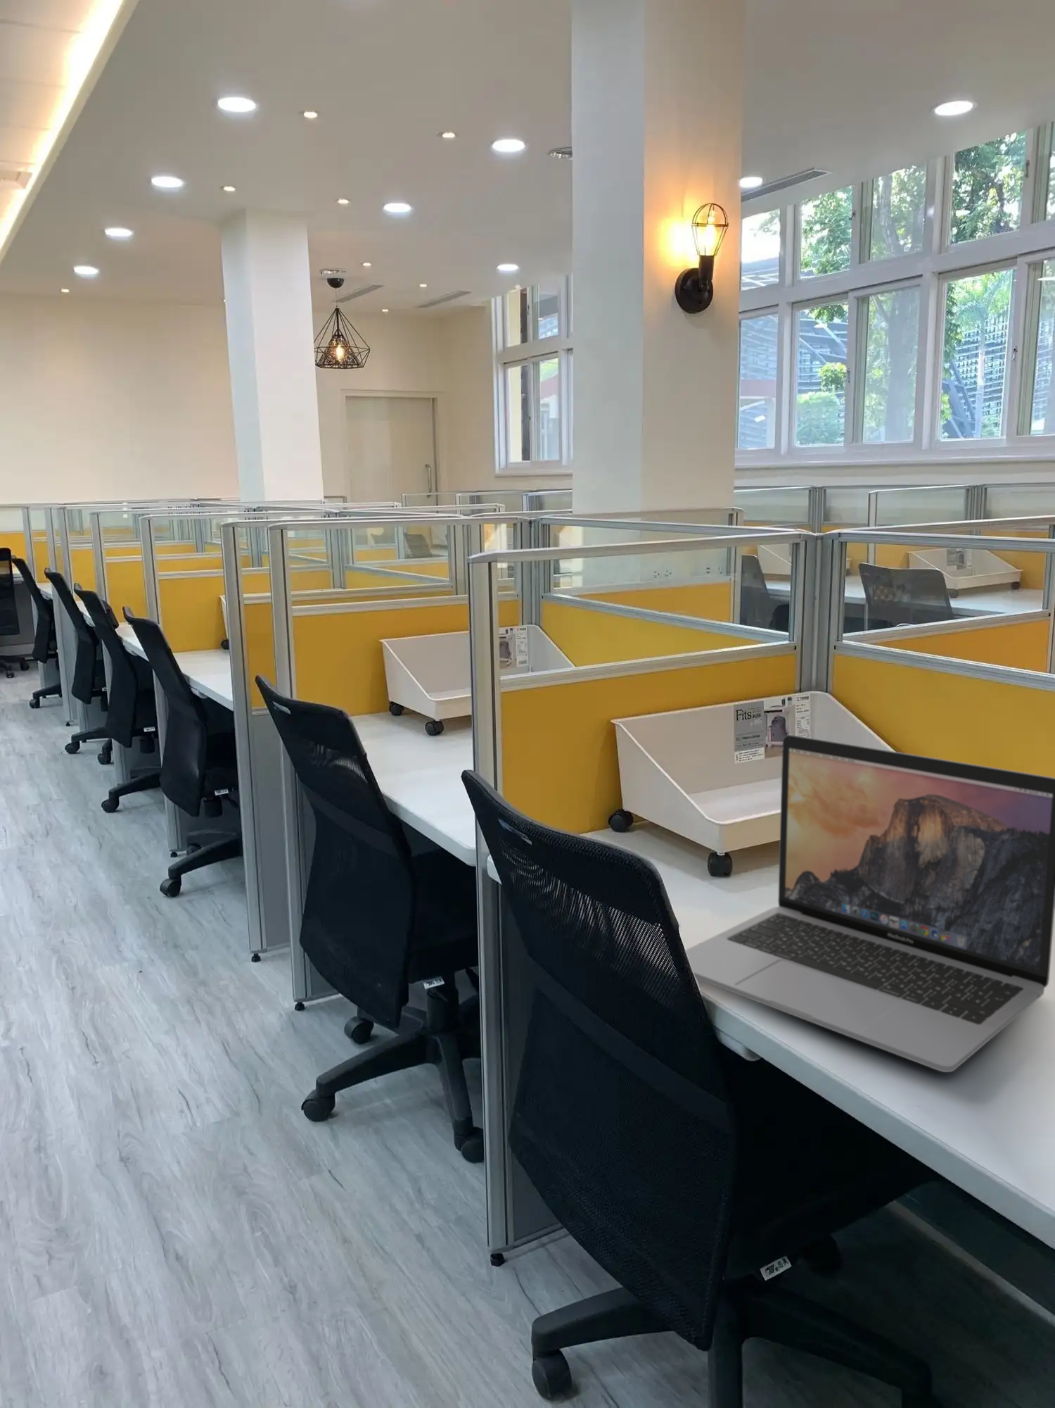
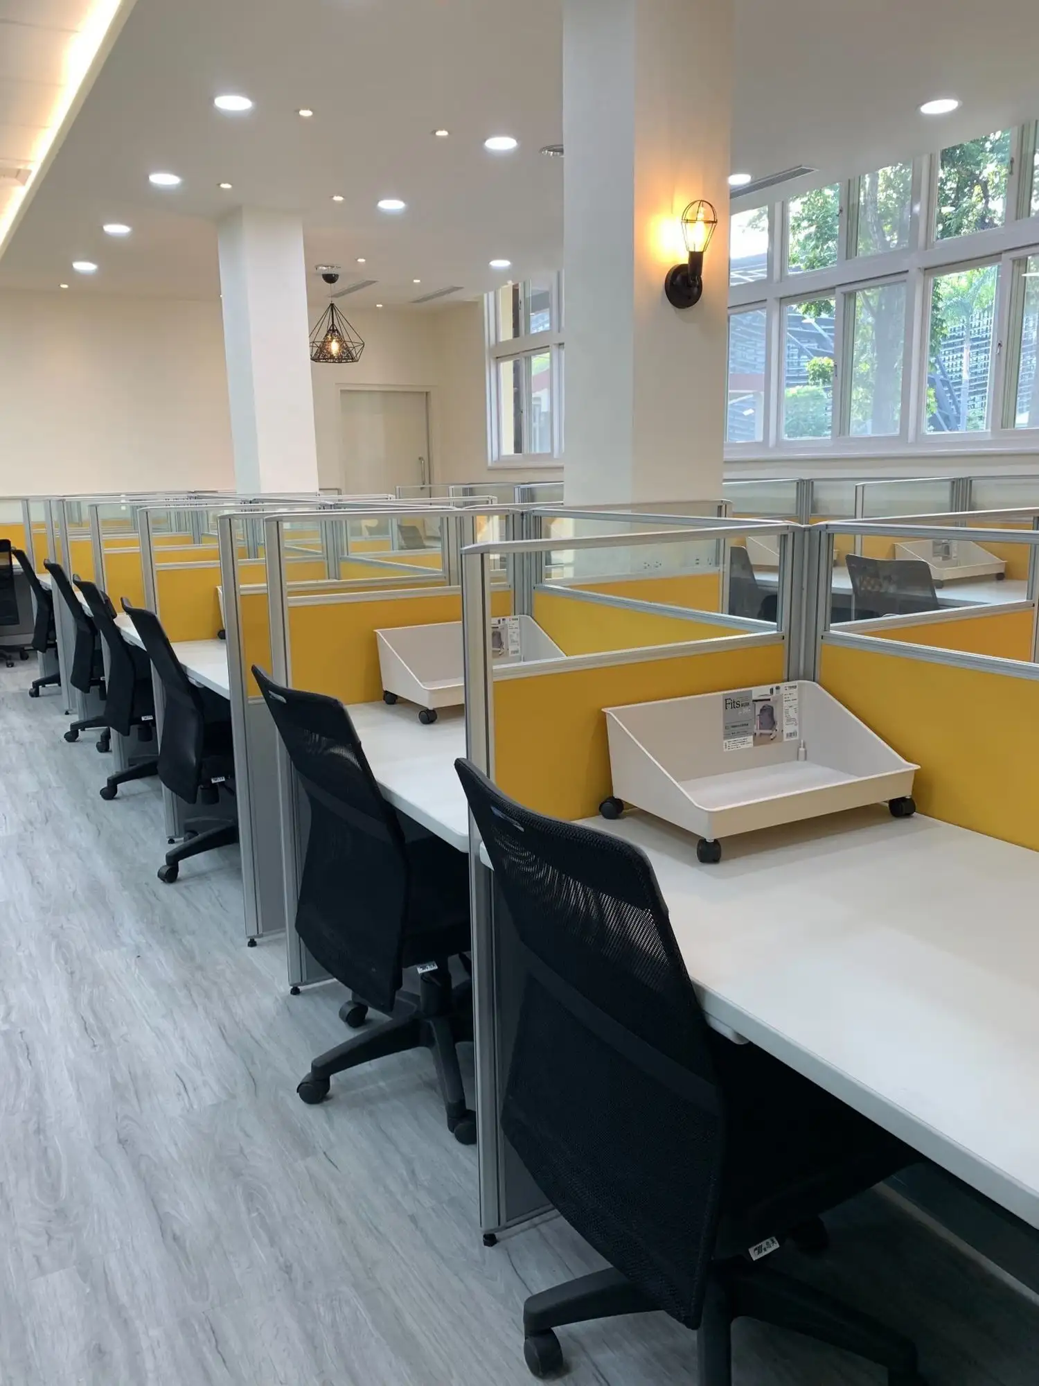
- laptop [685,734,1055,1073]
